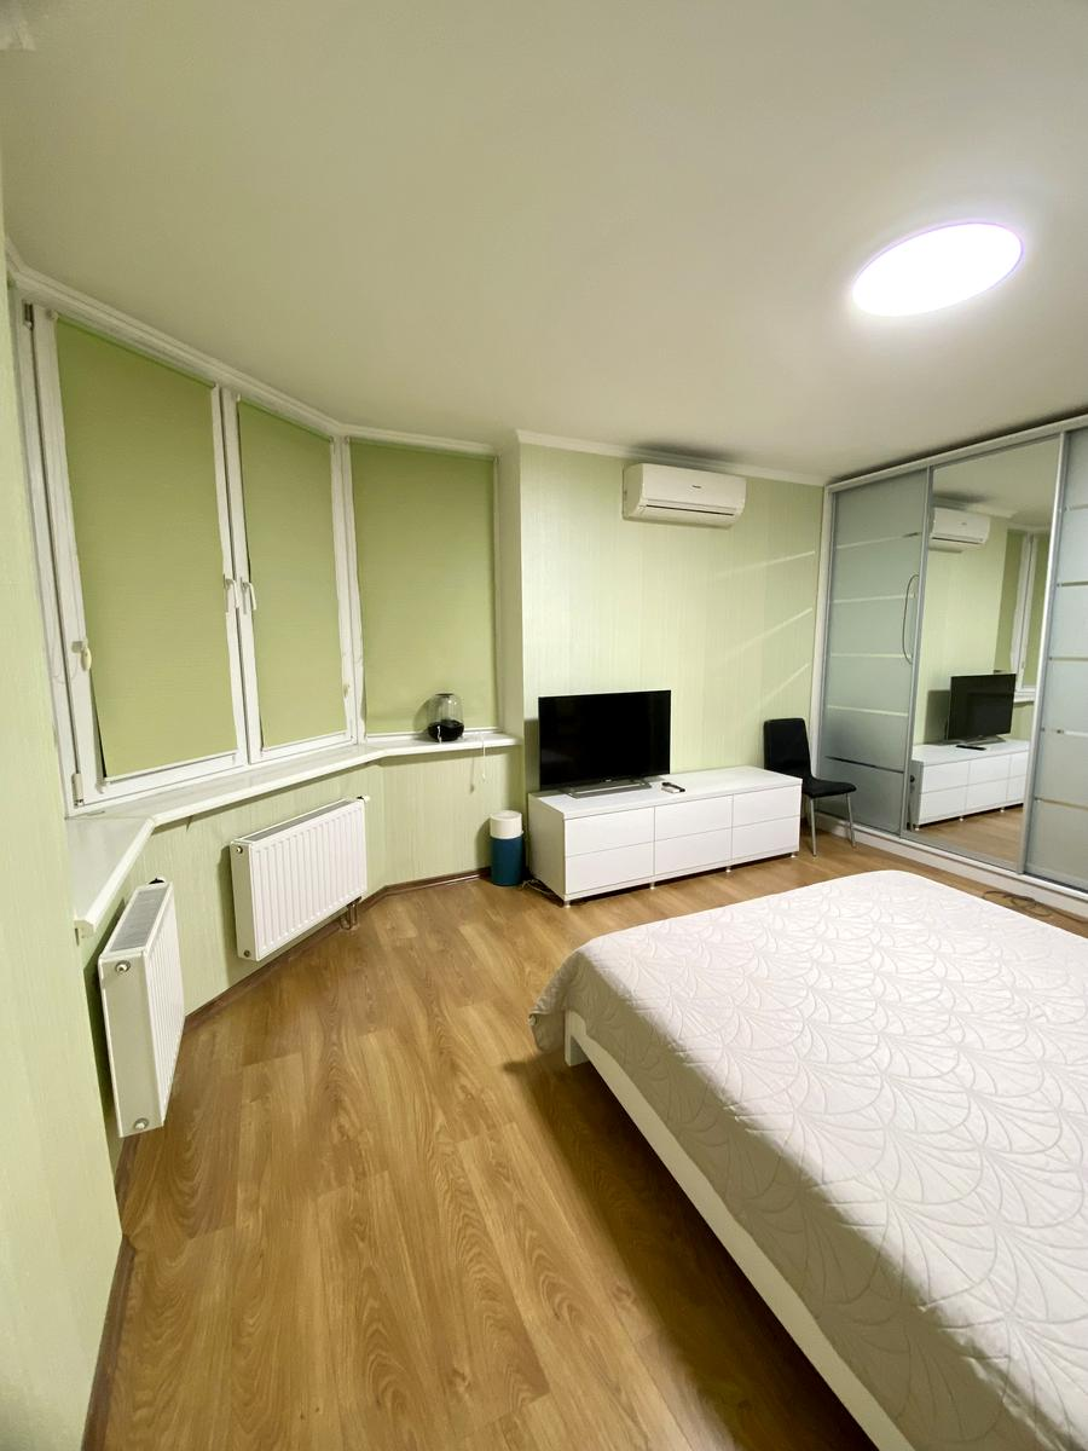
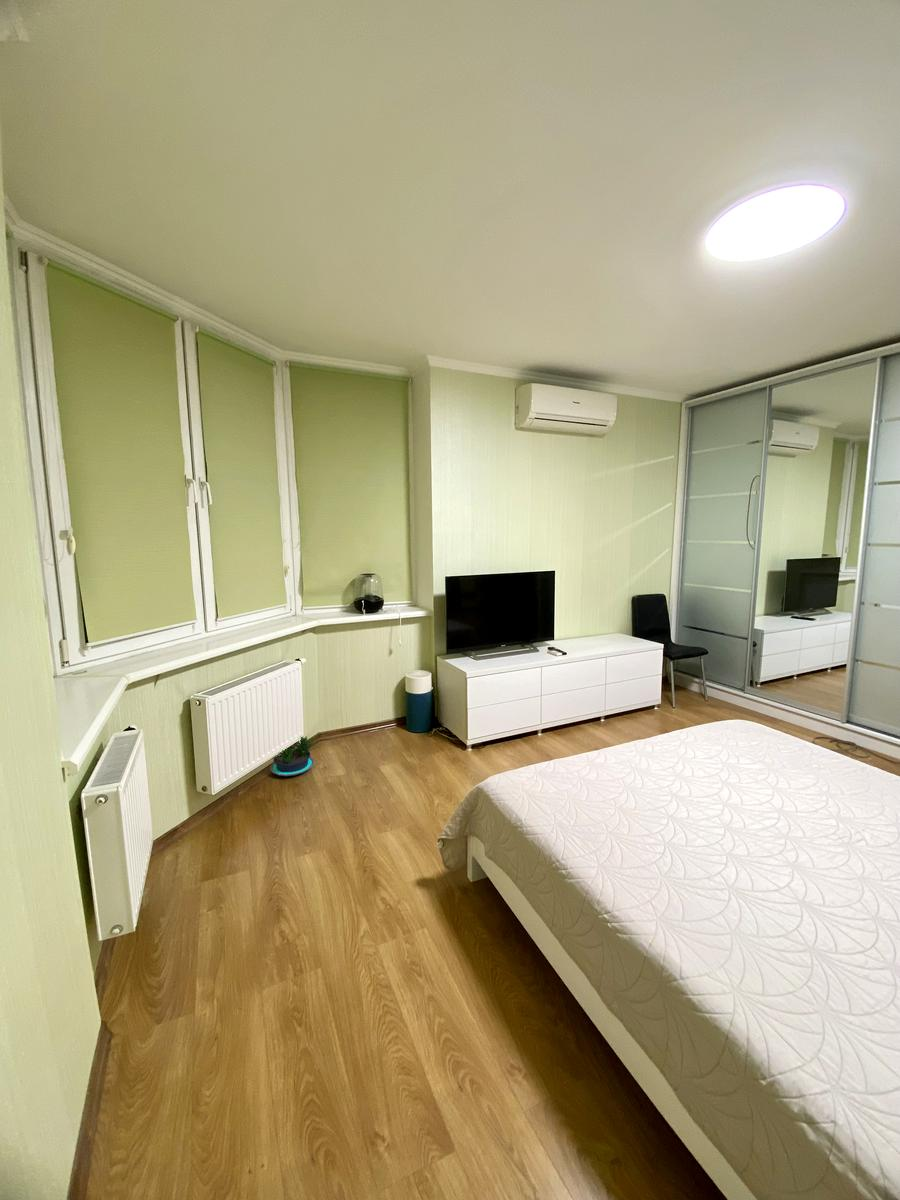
+ potted plant [269,734,320,777]
